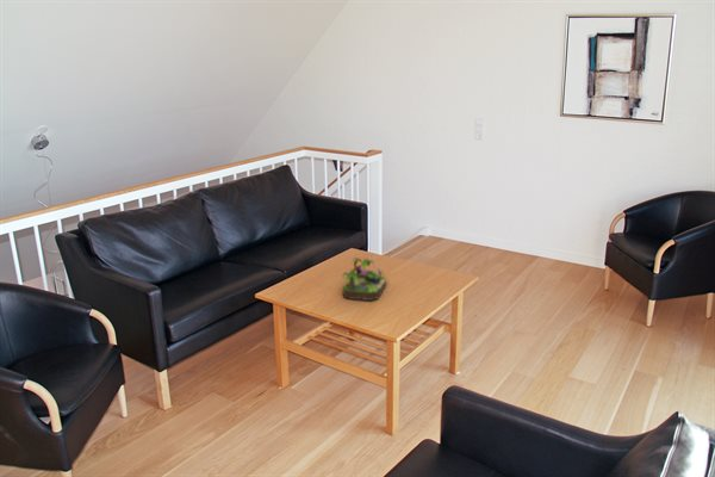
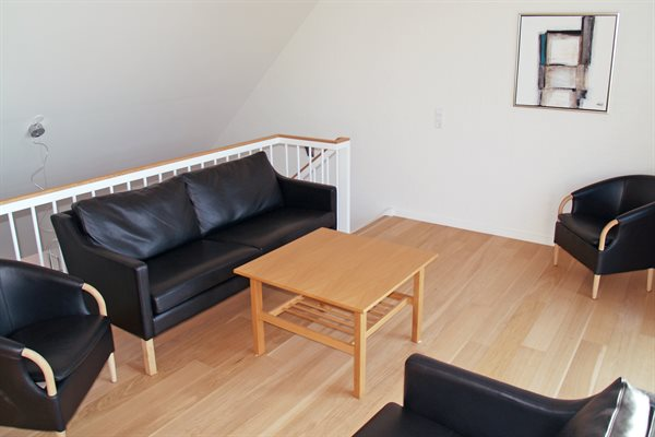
- plant [341,256,387,302]
